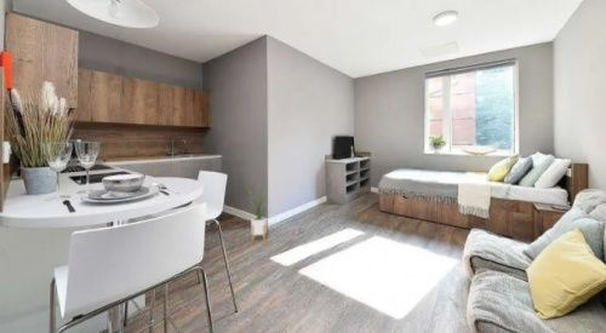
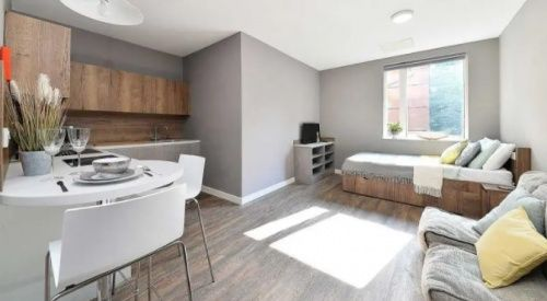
- house plant [245,183,275,243]
